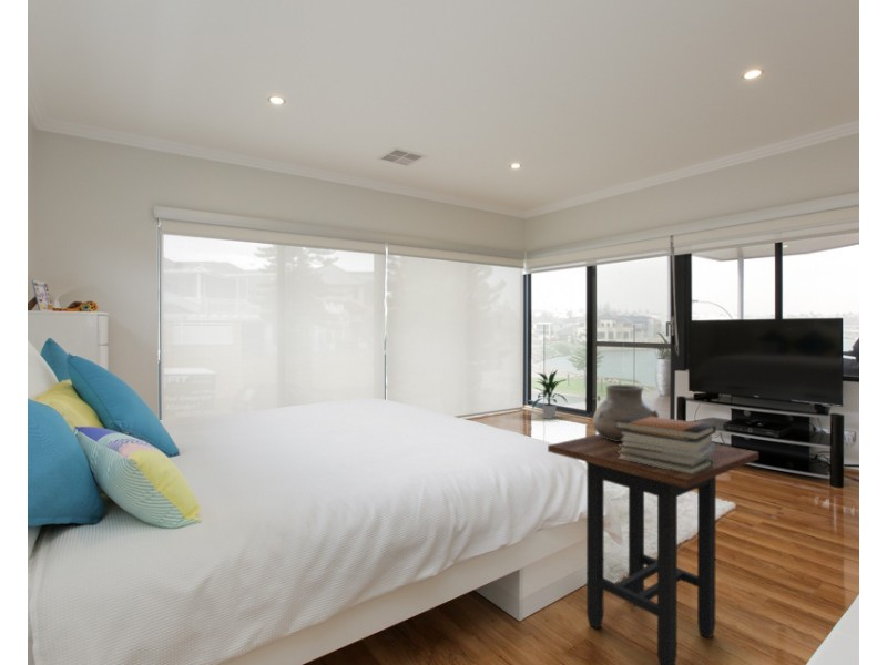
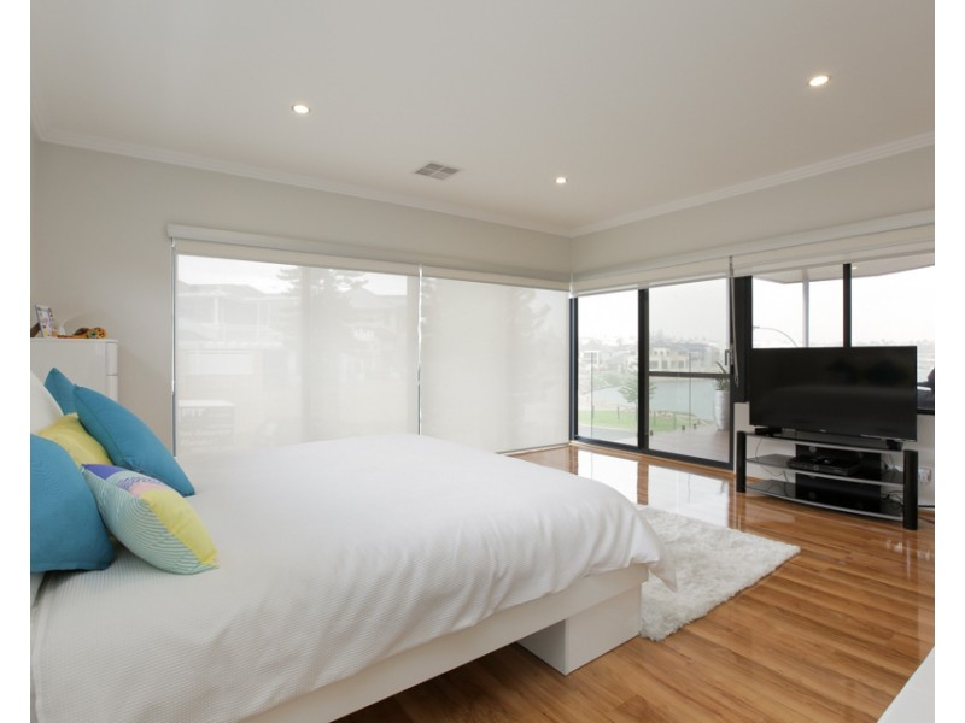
- side table [547,433,759,665]
- vase [591,383,660,442]
- indoor plant [531,370,569,420]
- book stack [615,415,717,475]
